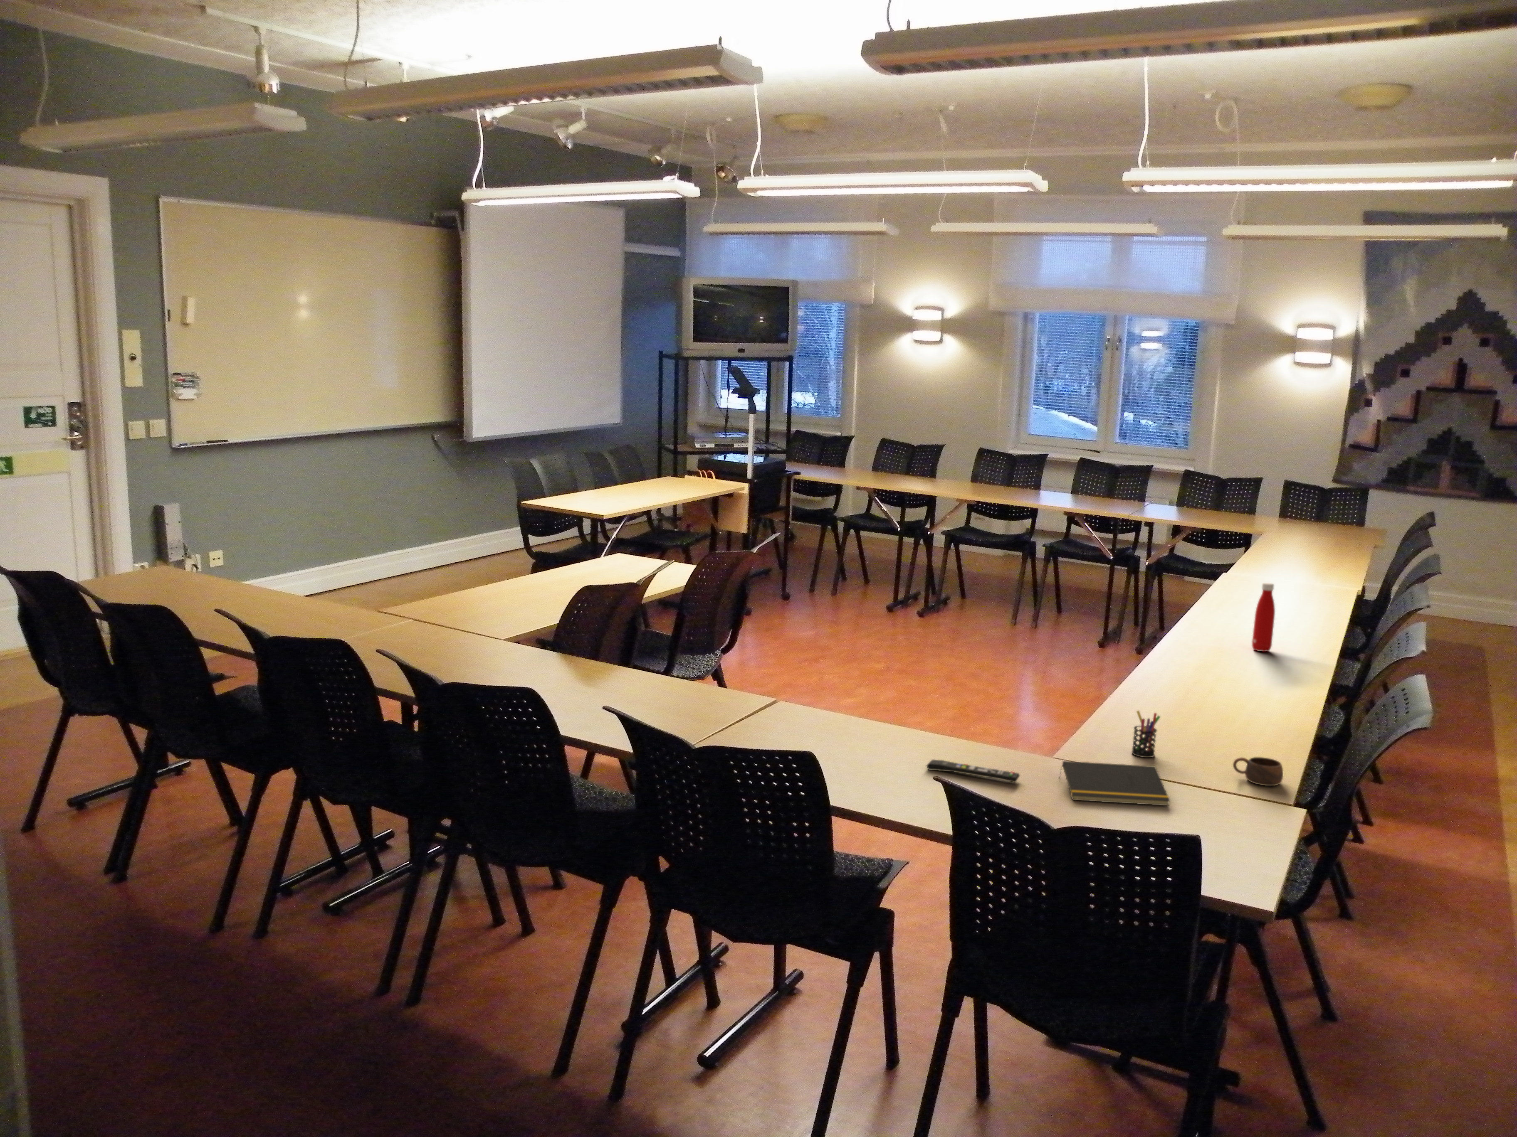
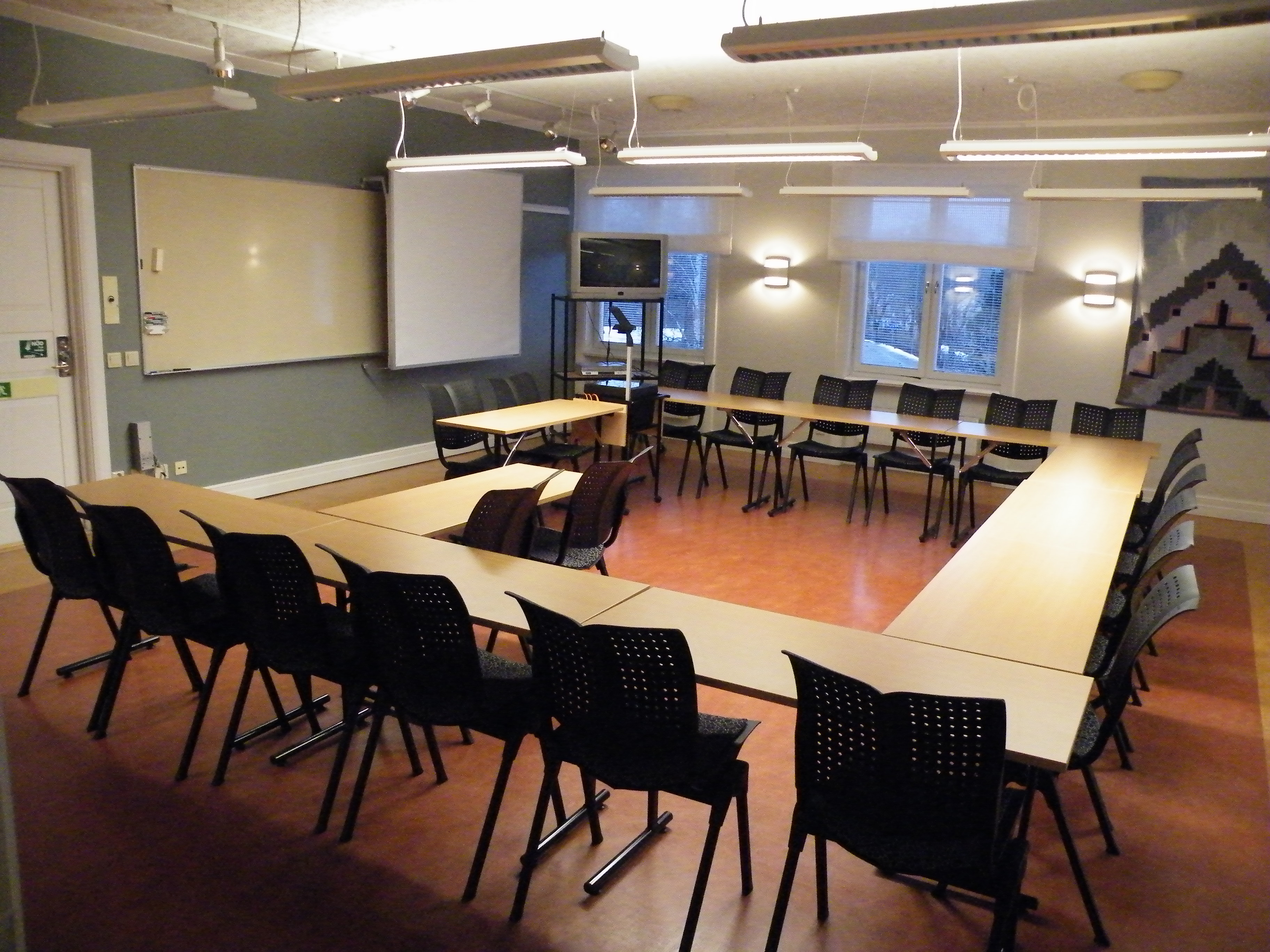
- bottle [1252,582,1276,652]
- pen holder [1131,709,1161,758]
- cup [1233,757,1284,786]
- notepad [1058,761,1171,806]
- remote control [926,758,1020,783]
